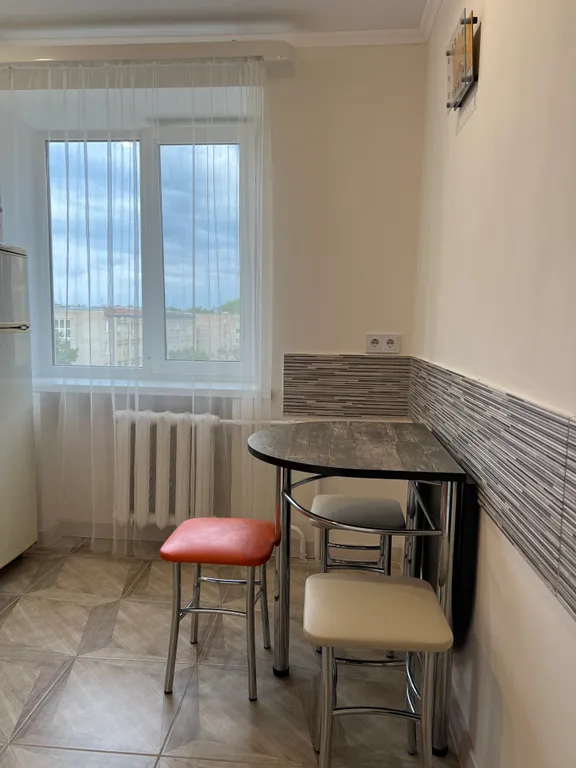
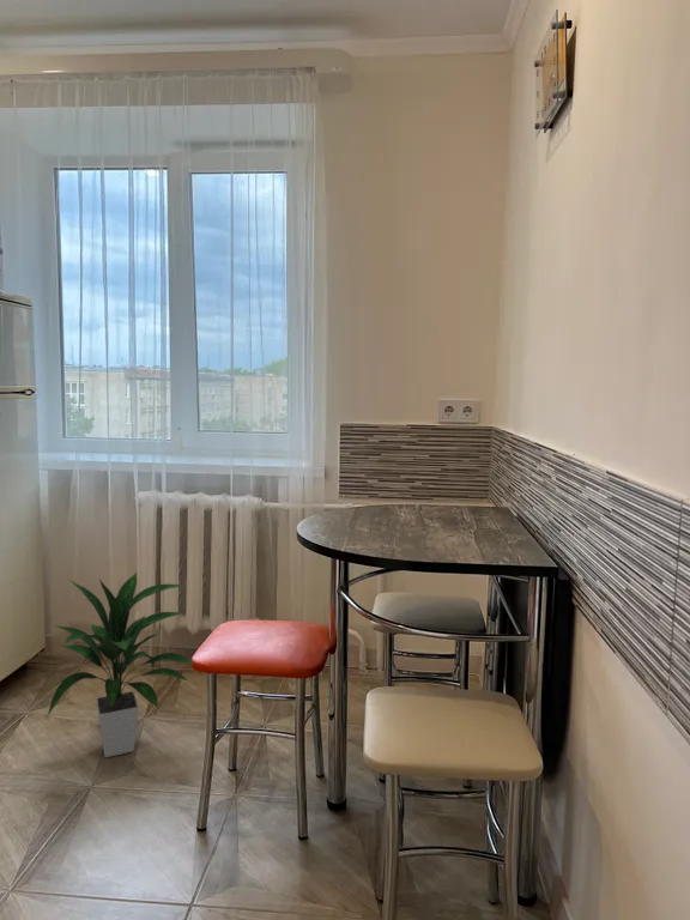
+ indoor plant [46,570,193,758]
